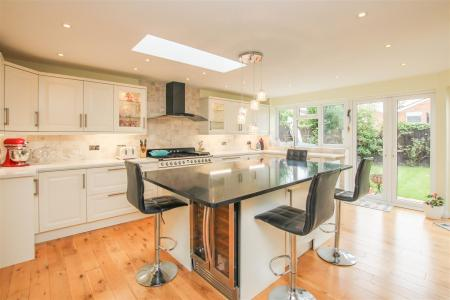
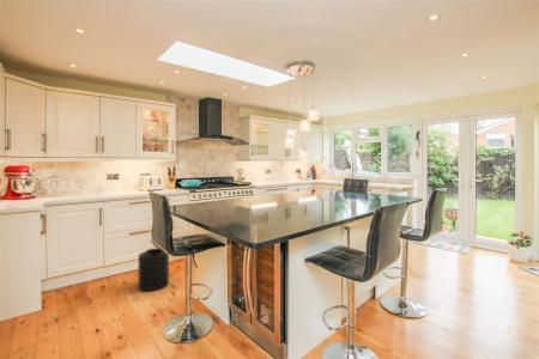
+ trash can [137,238,170,292]
